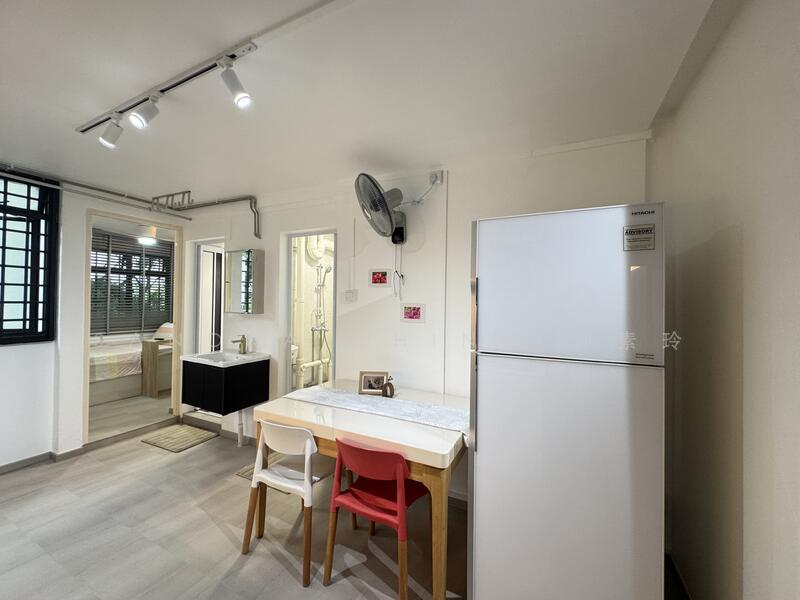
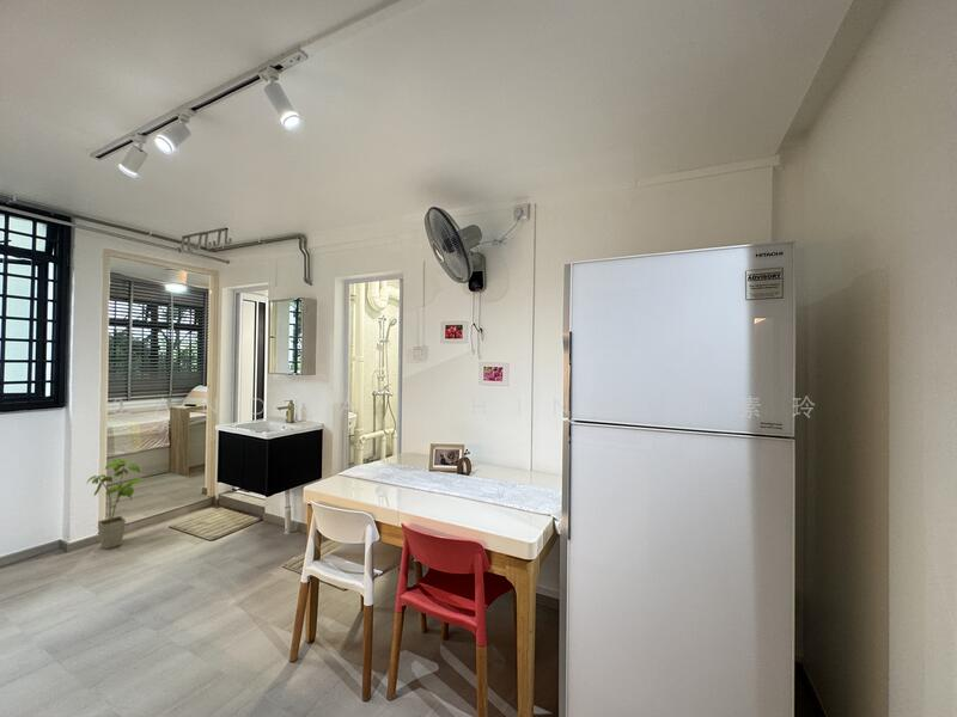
+ house plant [85,458,147,551]
